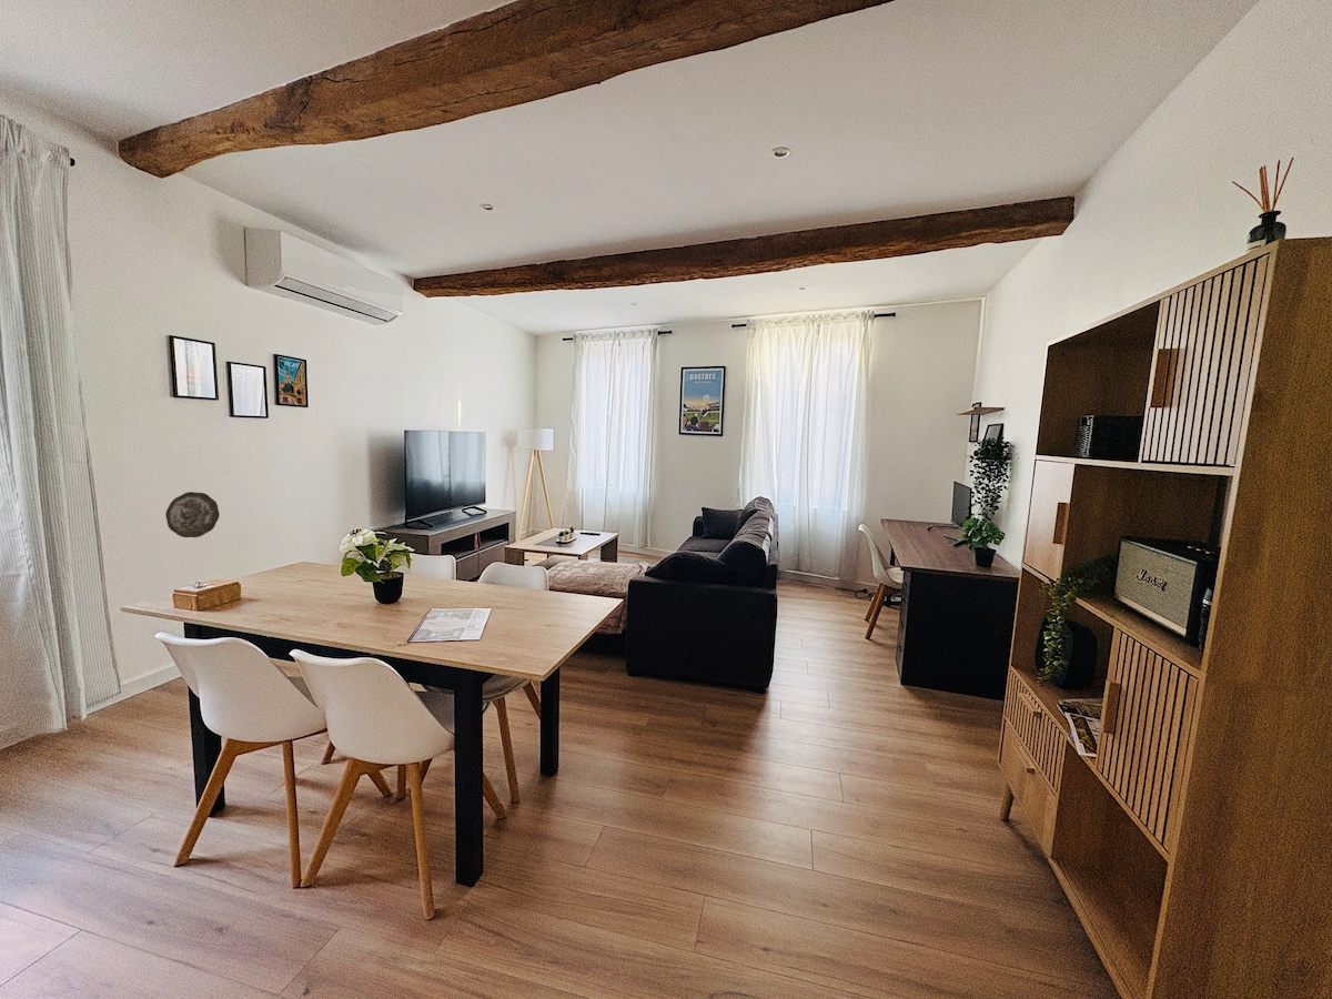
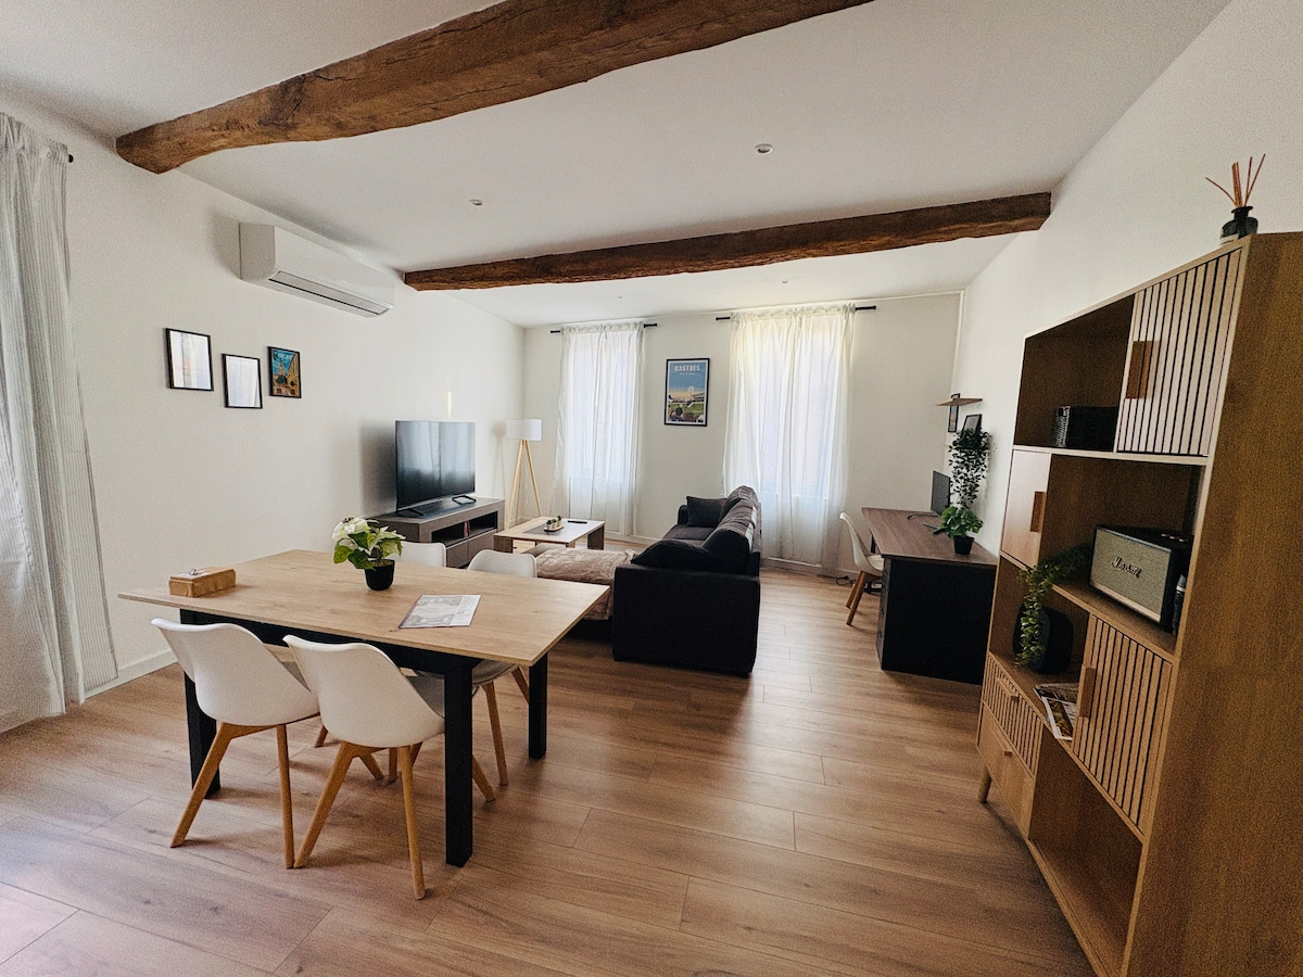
- decorative plate [164,491,221,538]
